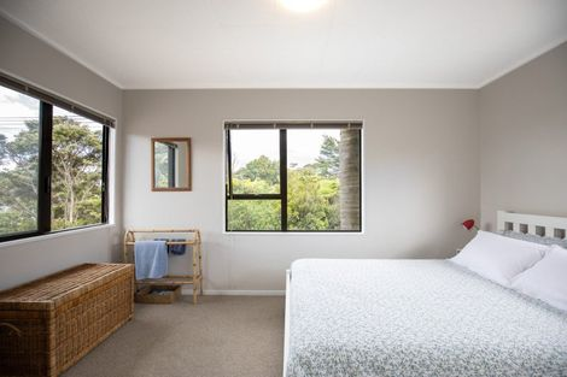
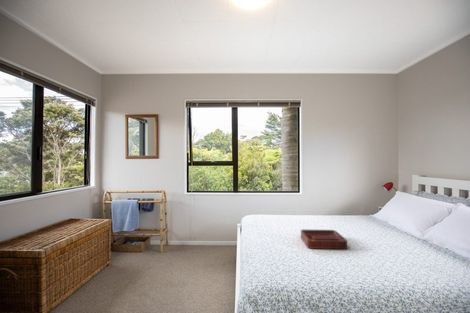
+ decorative tray [300,229,348,250]
